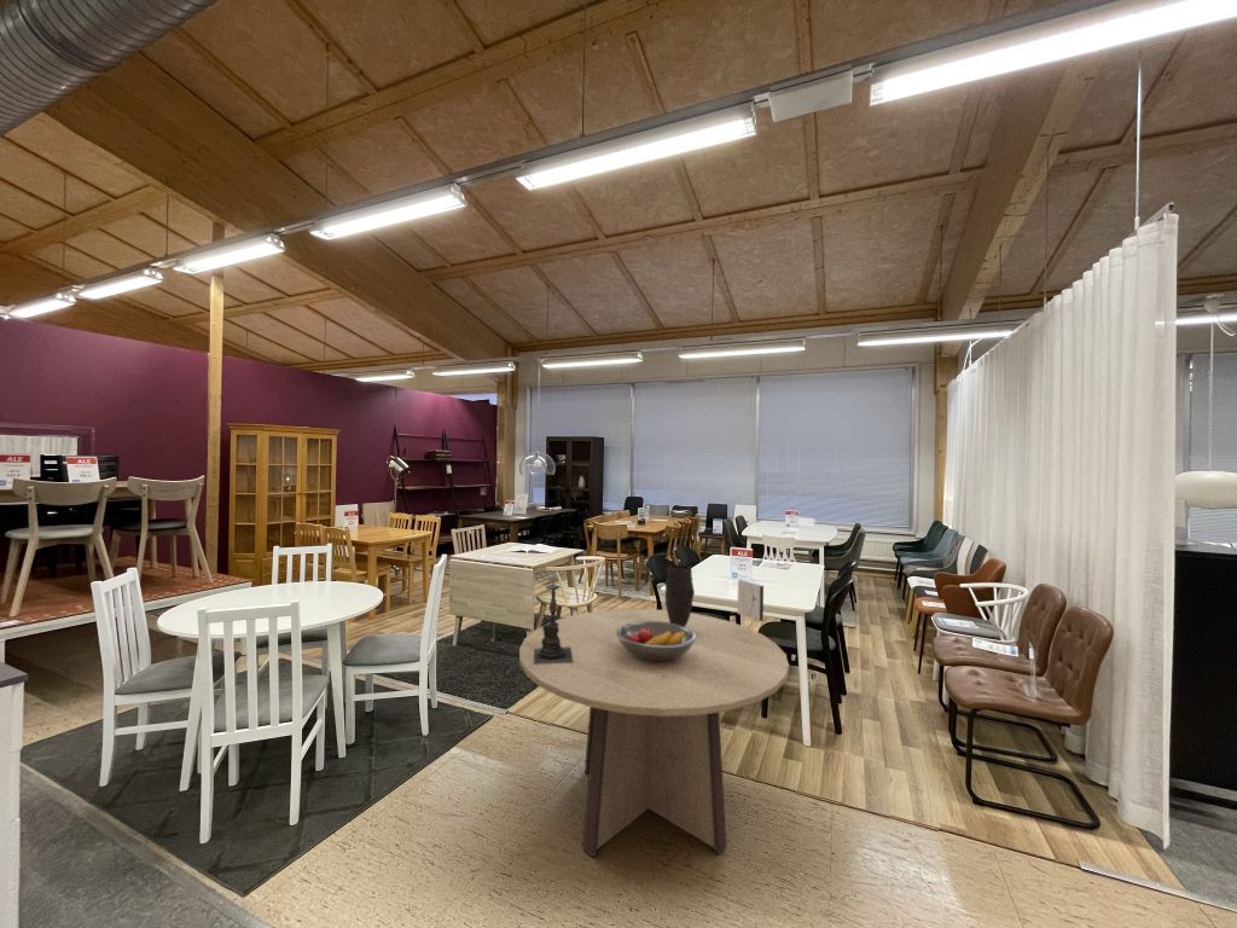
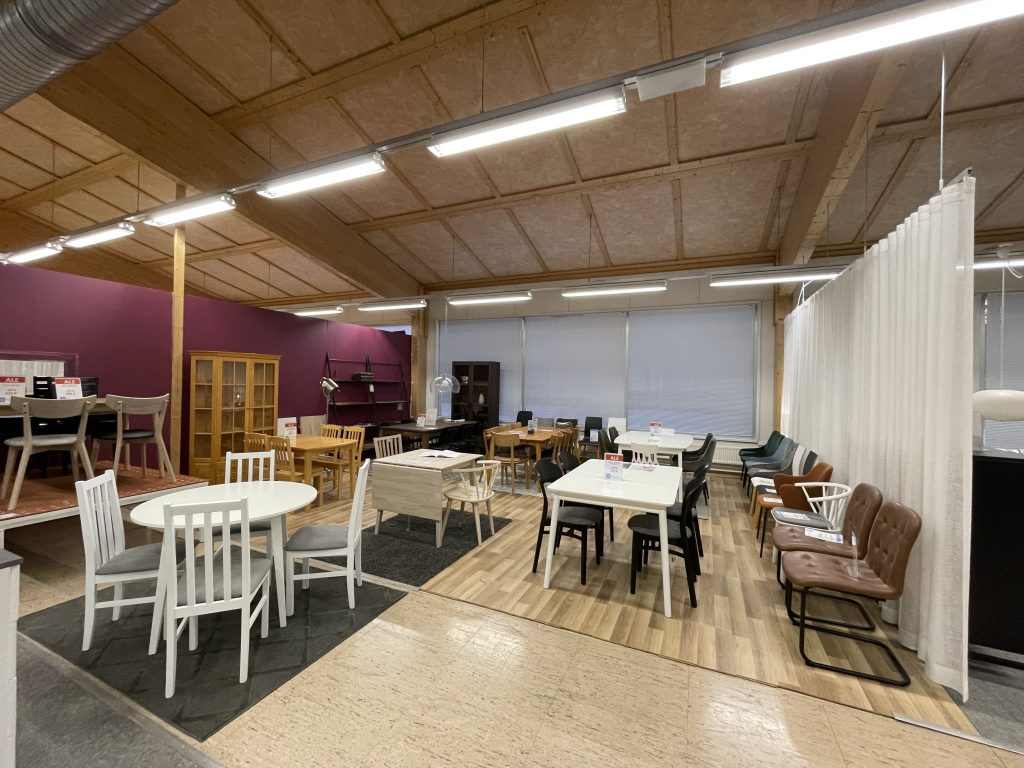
- candle holder [534,574,573,665]
- vase [664,563,765,627]
- fruit bowl [616,621,696,662]
- dining table [518,608,790,858]
